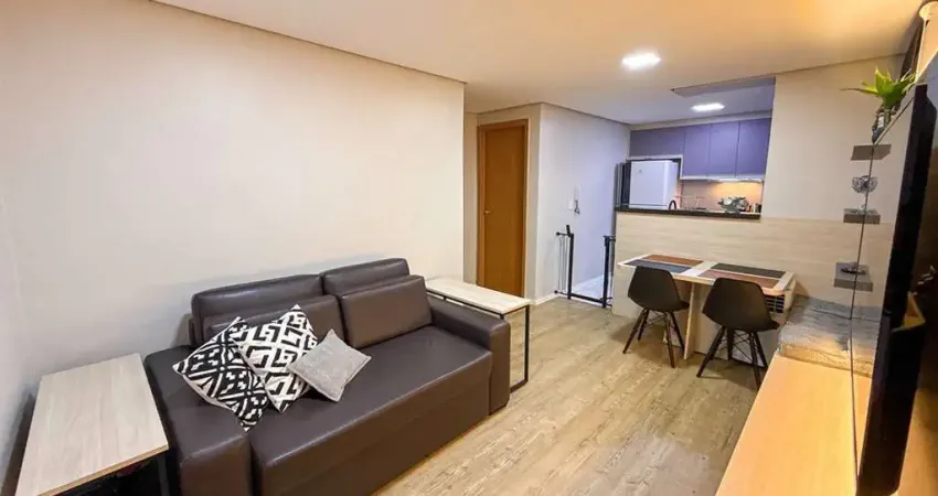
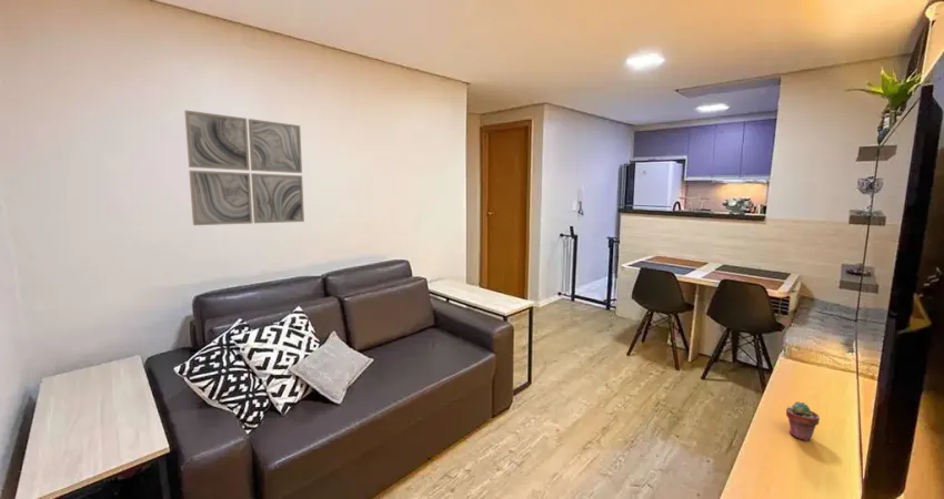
+ potted succulent [785,400,821,442]
+ wall art [183,109,305,226]
